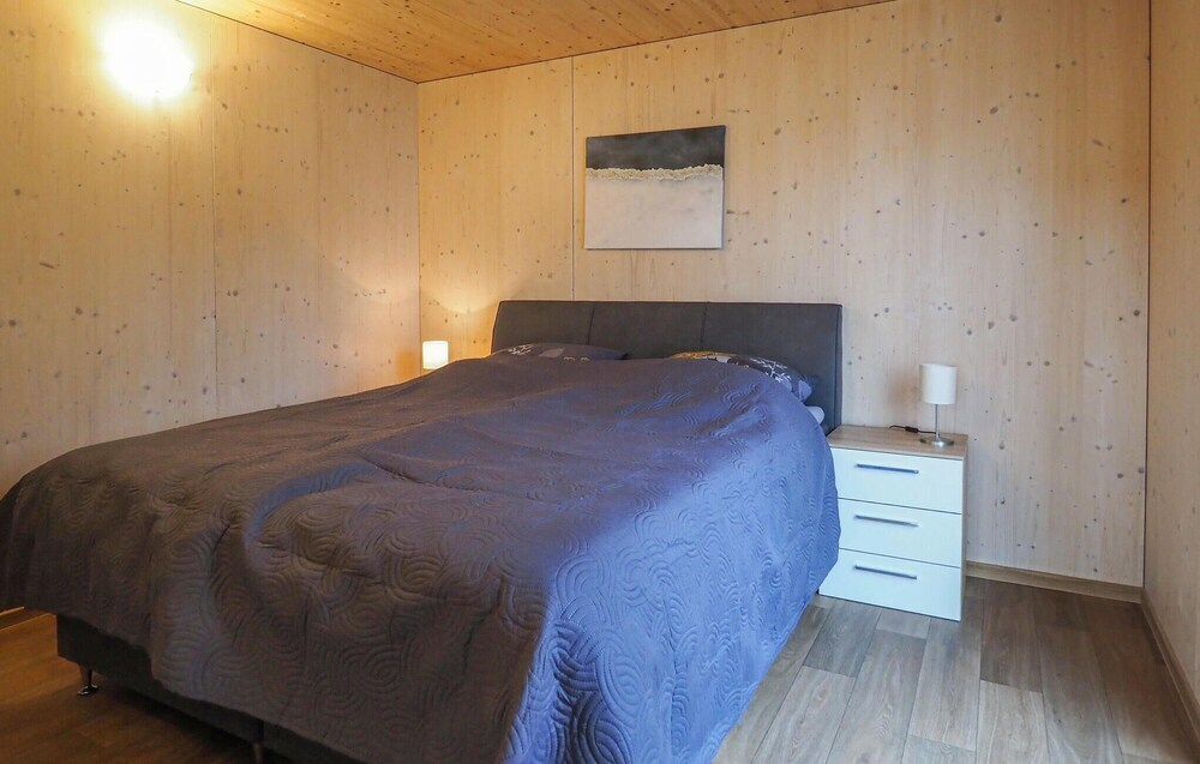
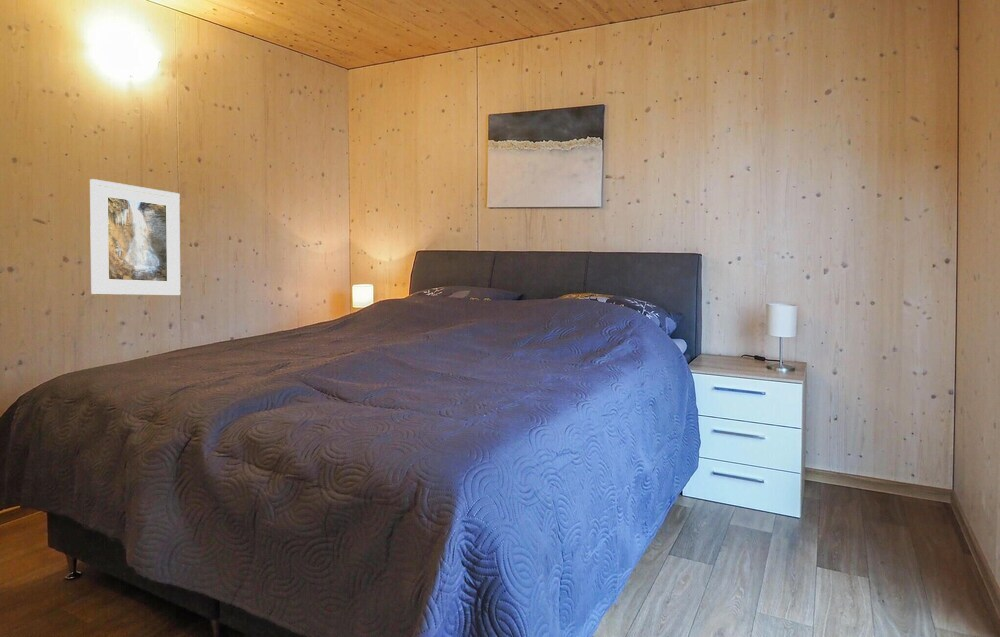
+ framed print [89,178,181,296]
